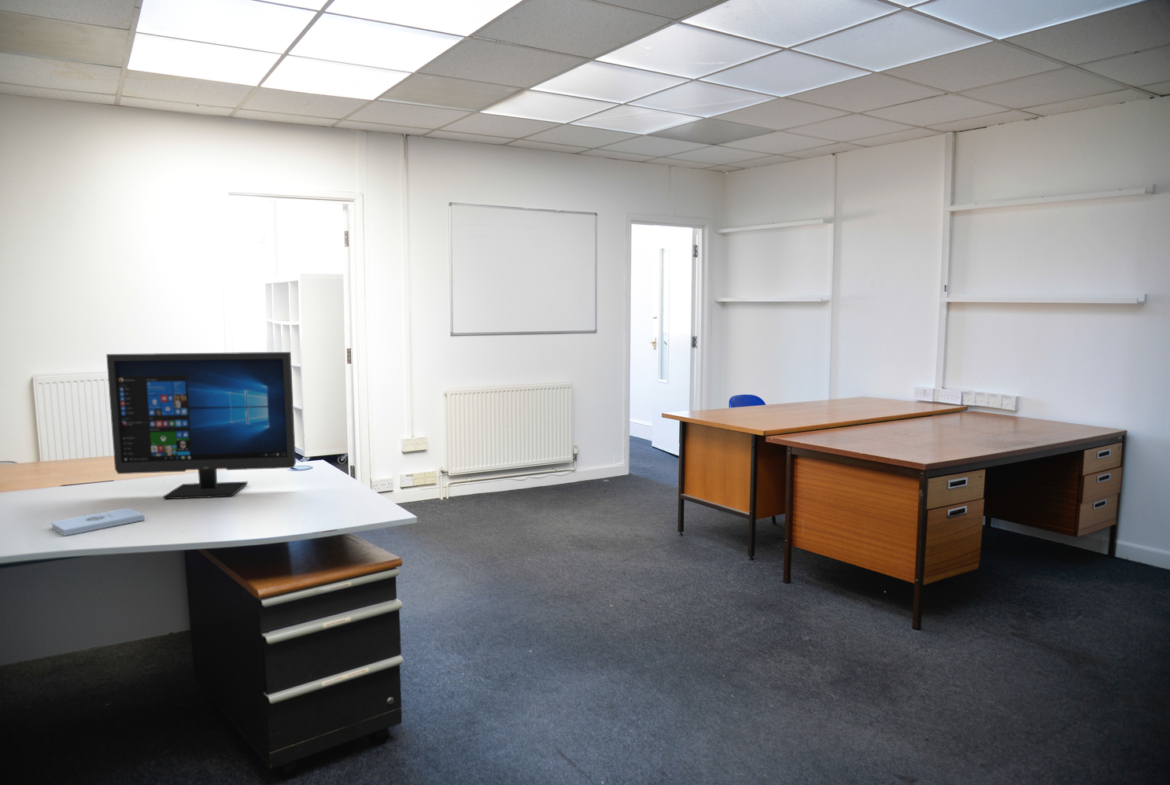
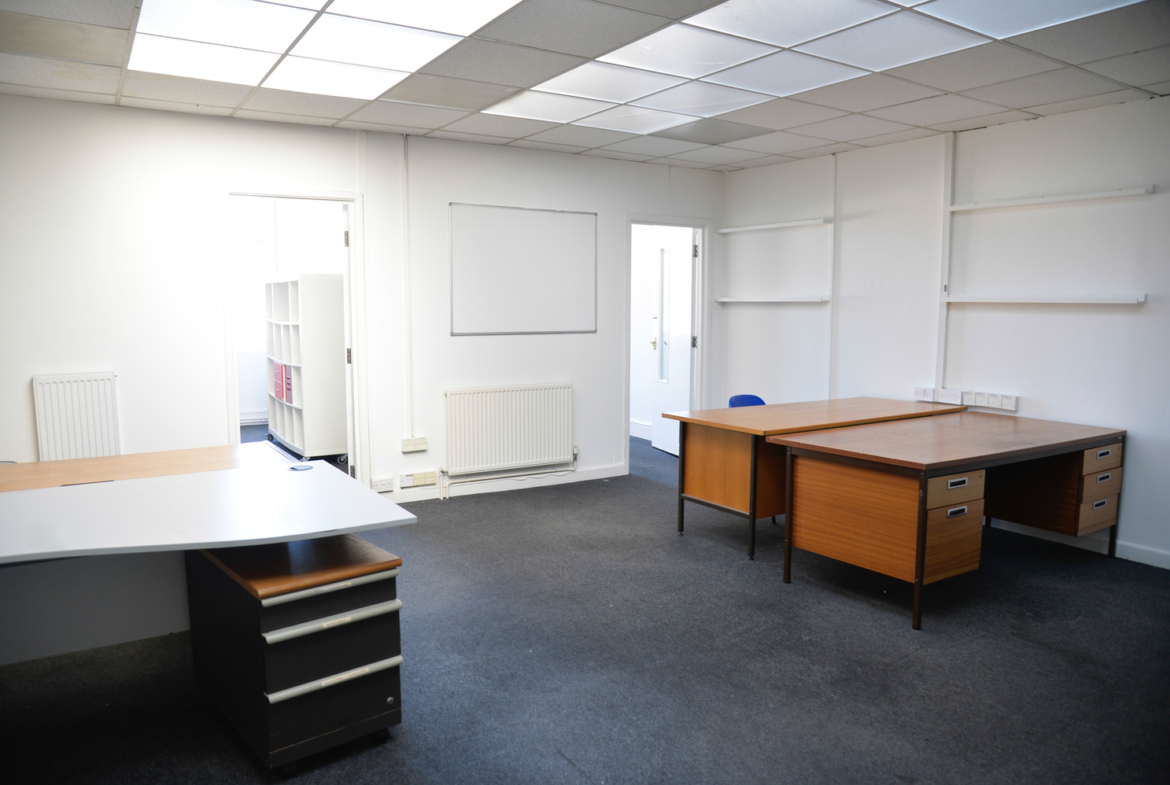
- computer monitor [105,351,297,500]
- notepad [50,507,146,537]
